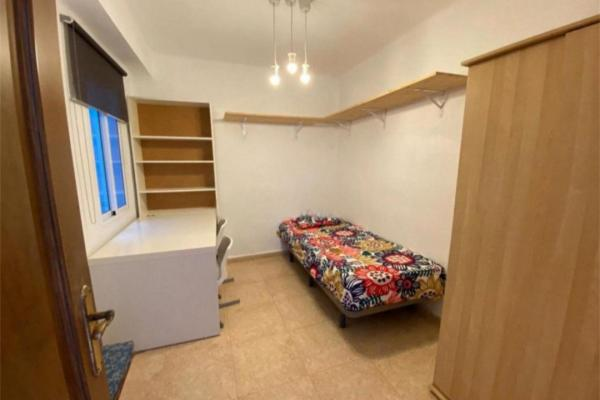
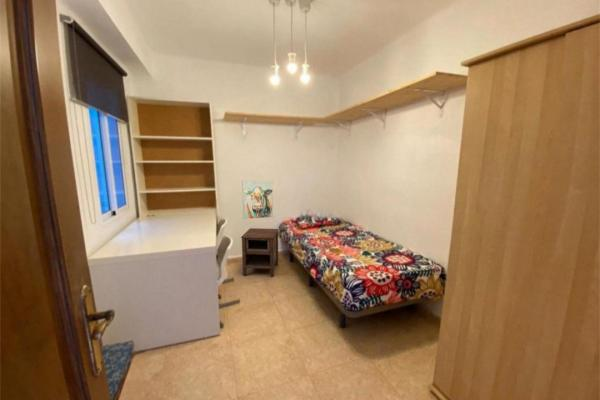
+ nightstand [240,227,280,277]
+ wall art [241,180,274,220]
